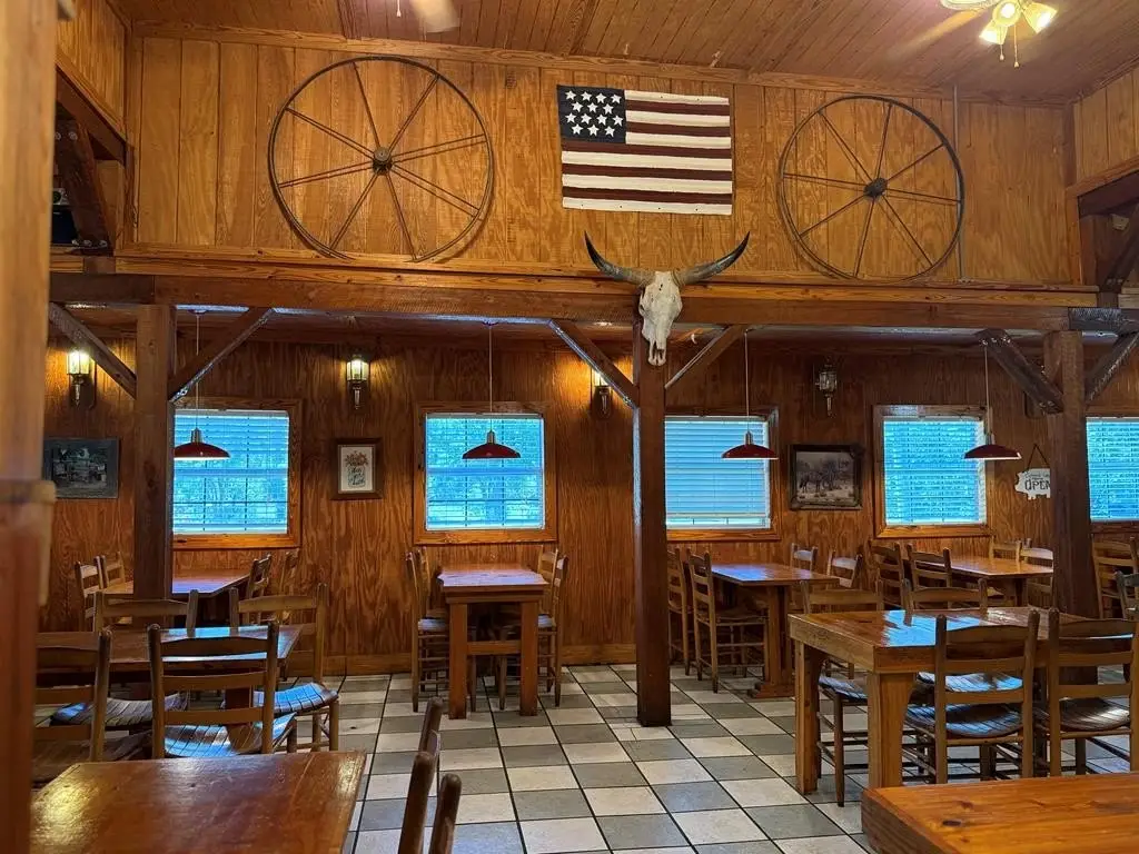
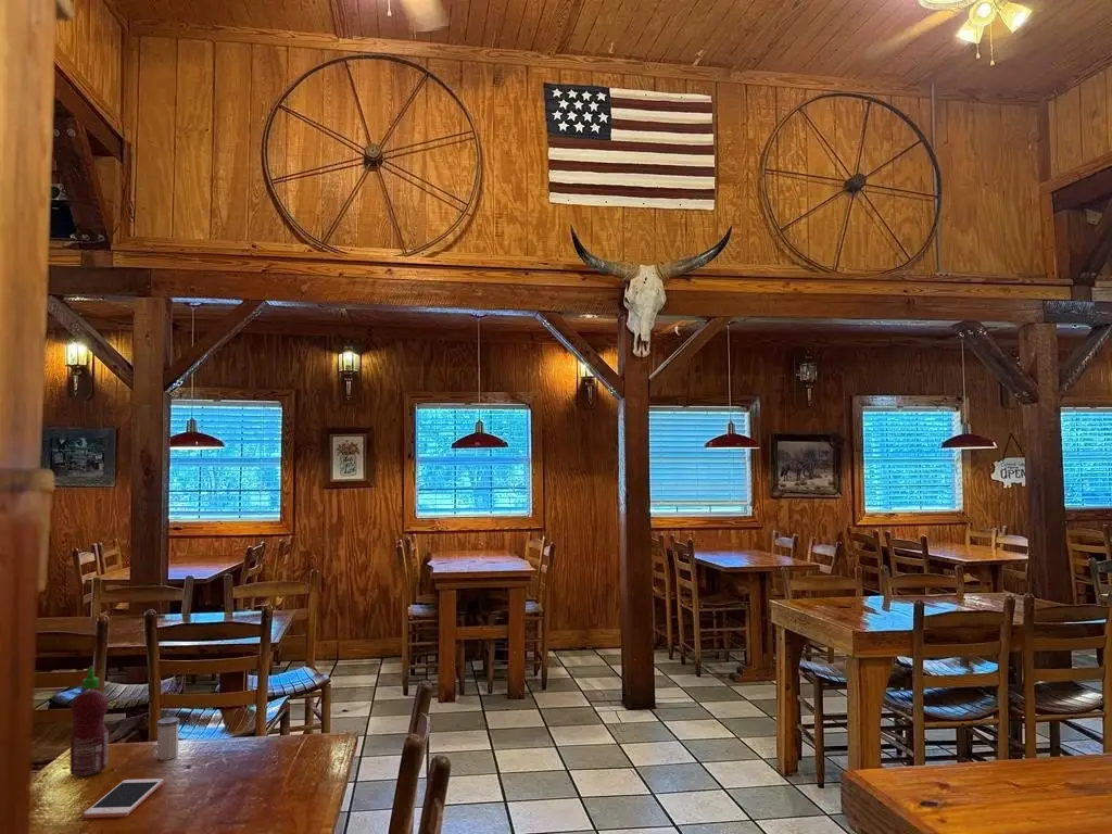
+ cell phone [83,778,164,819]
+ salt shaker [155,716,181,761]
+ hot sauce [68,665,110,776]
